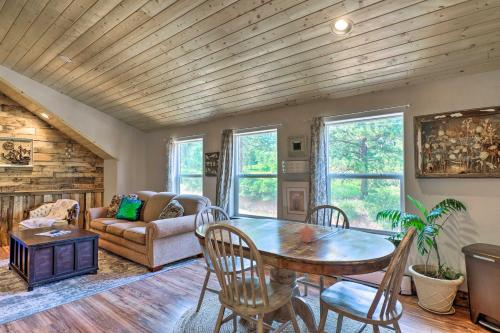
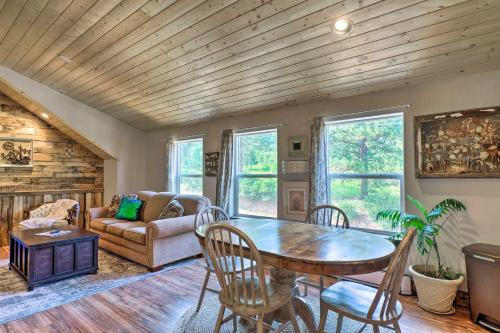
- decorative bowl [296,224,316,243]
